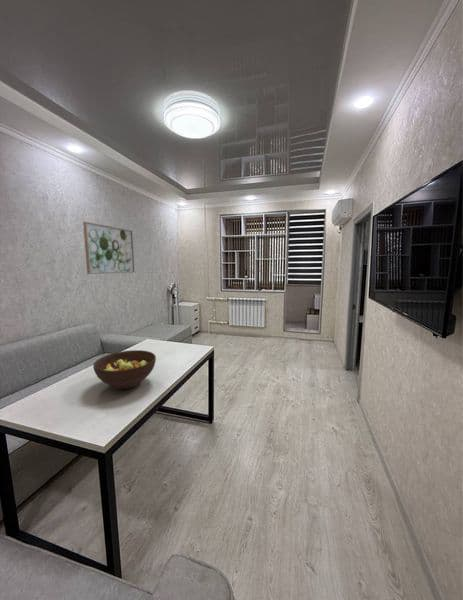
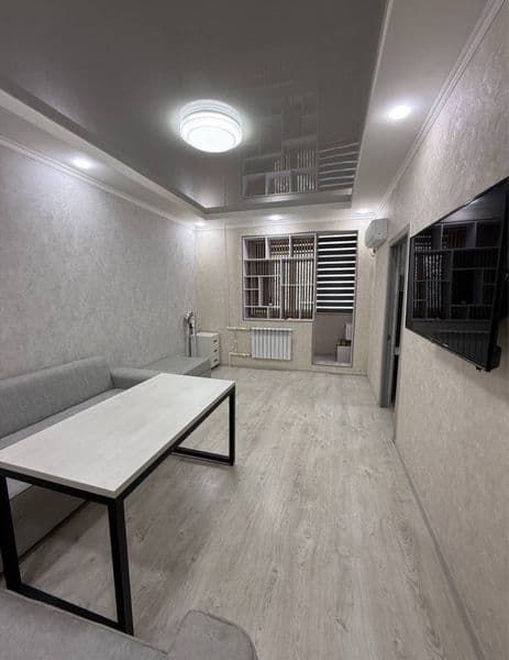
- fruit bowl [92,349,157,390]
- wall art [82,221,136,275]
